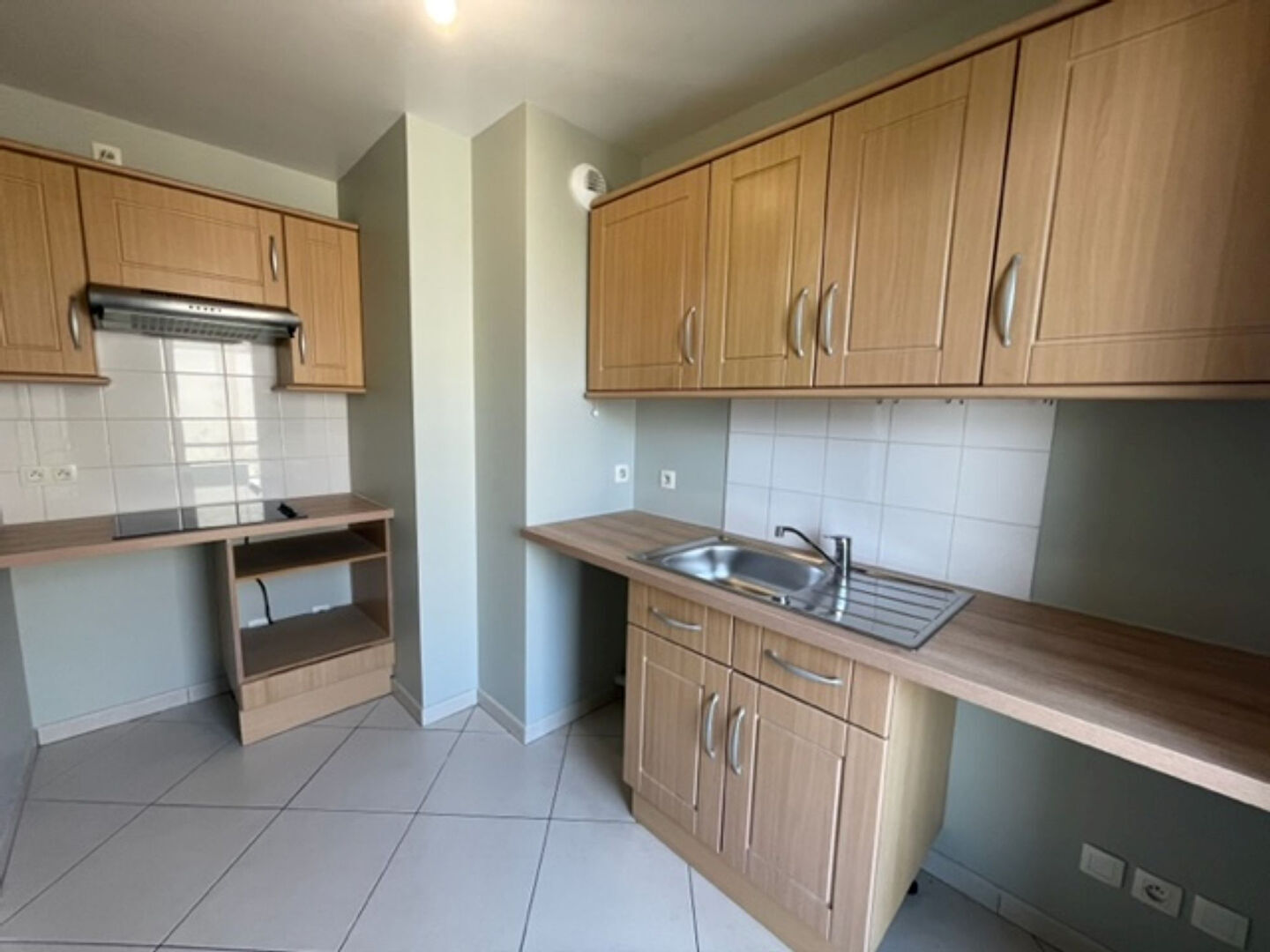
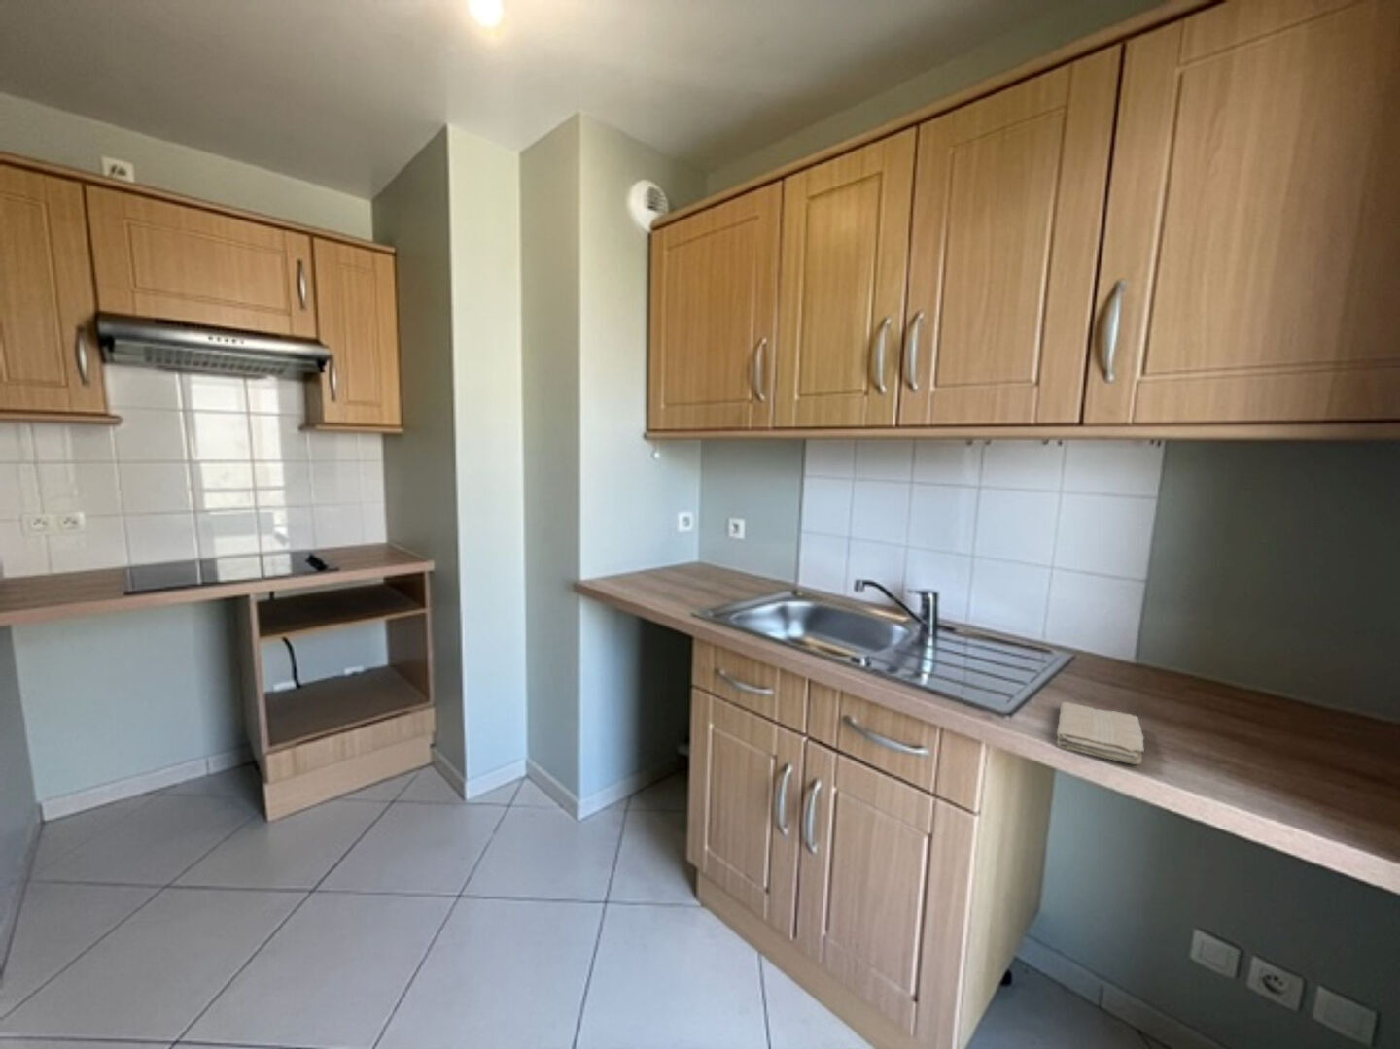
+ washcloth [1056,701,1145,766]
